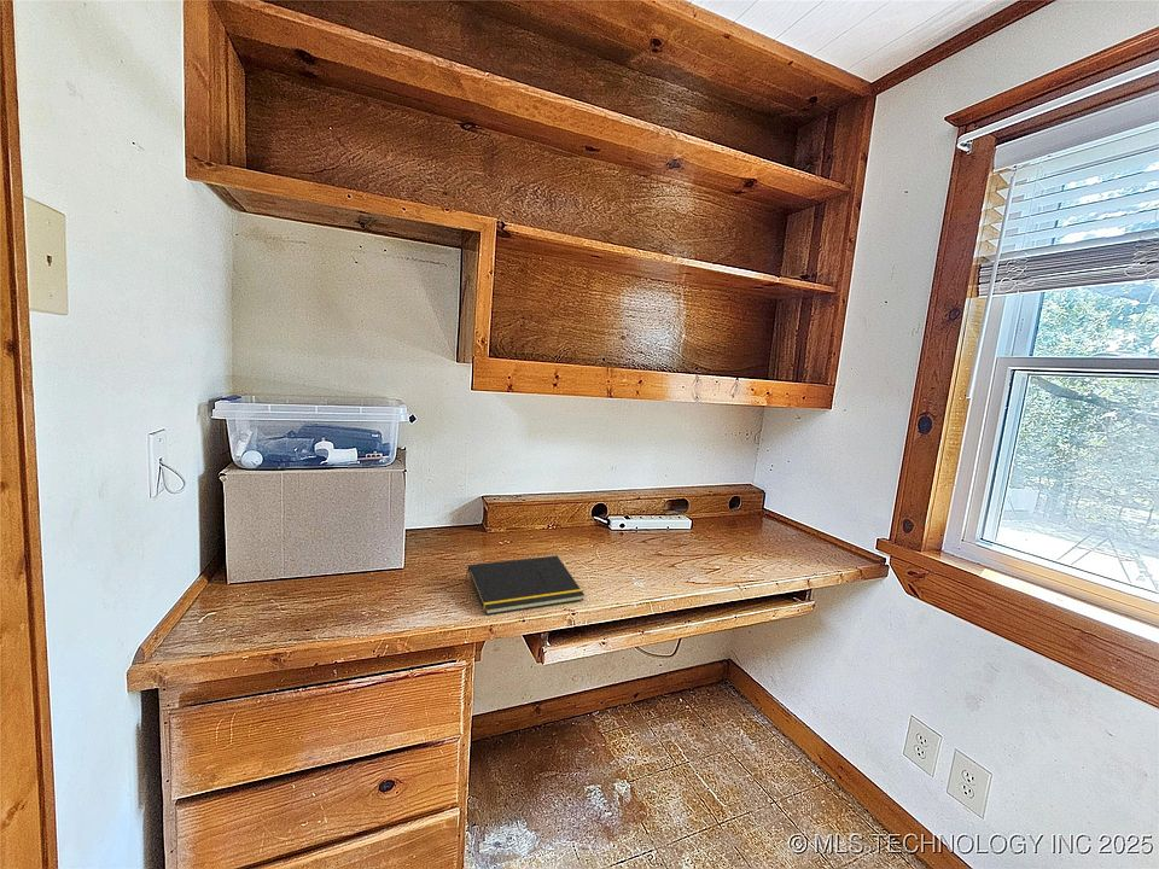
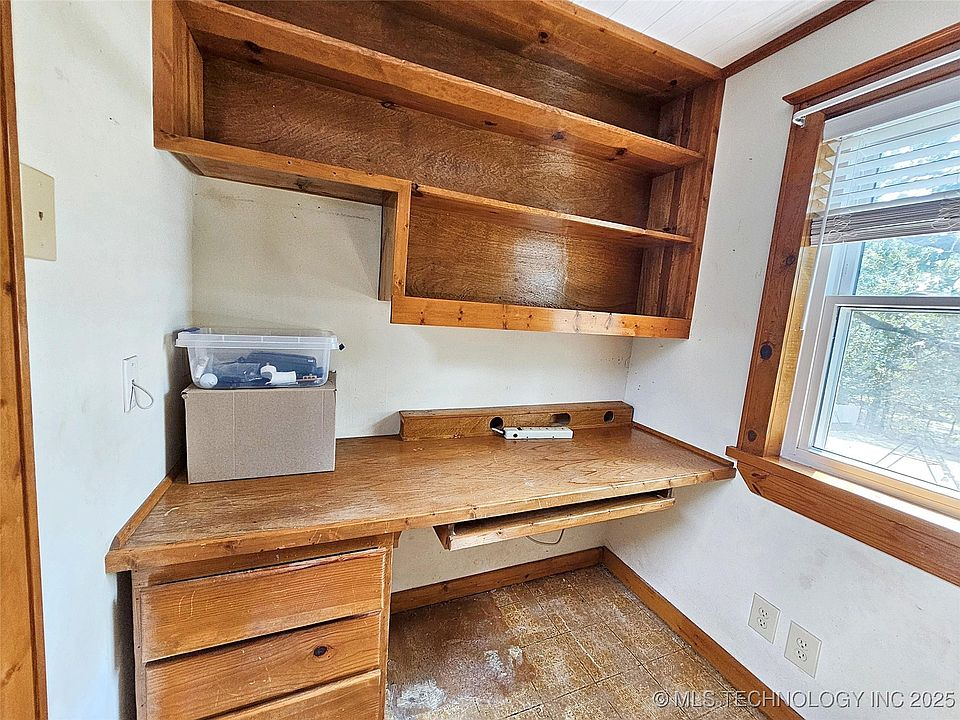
- notepad [464,554,586,616]
